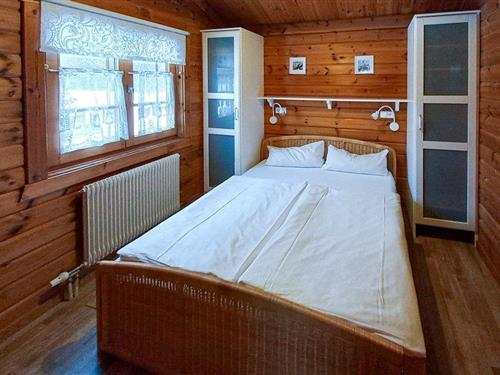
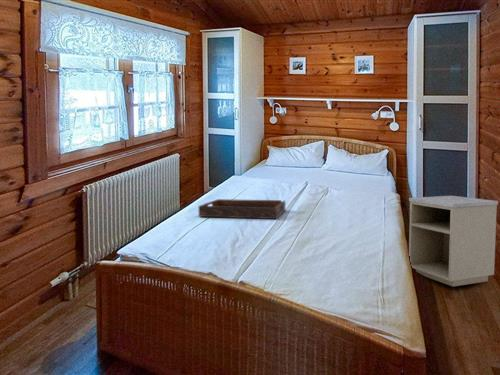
+ serving tray [198,198,286,220]
+ nightstand [408,195,499,287]
